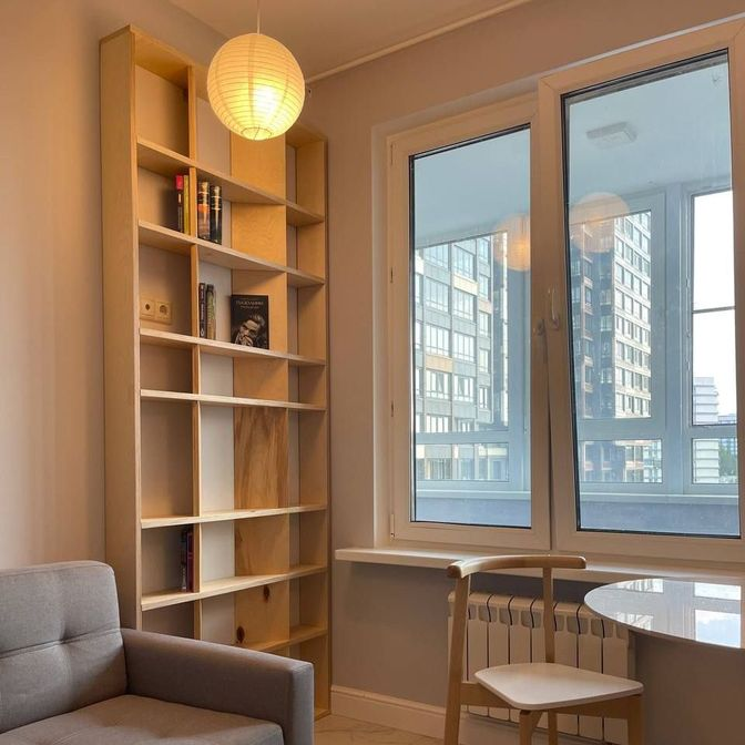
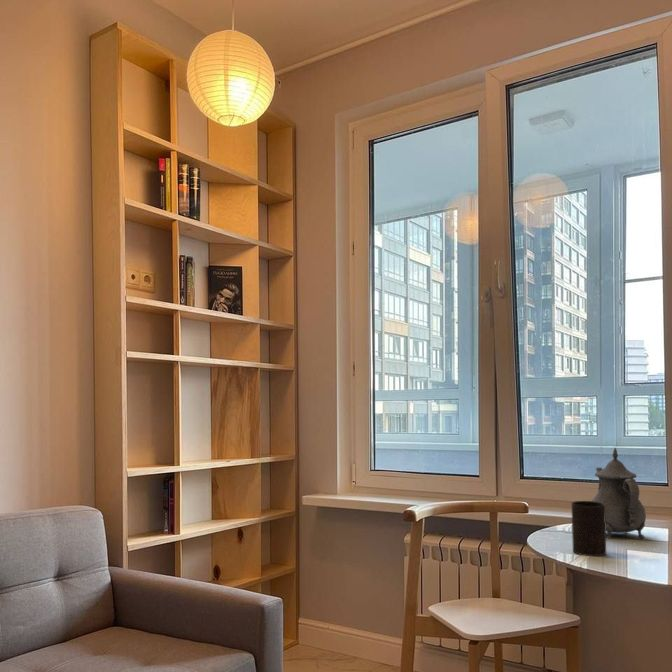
+ cup [571,500,607,557]
+ teapot [591,447,647,540]
